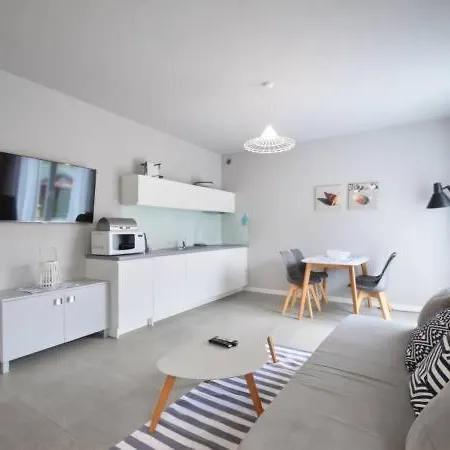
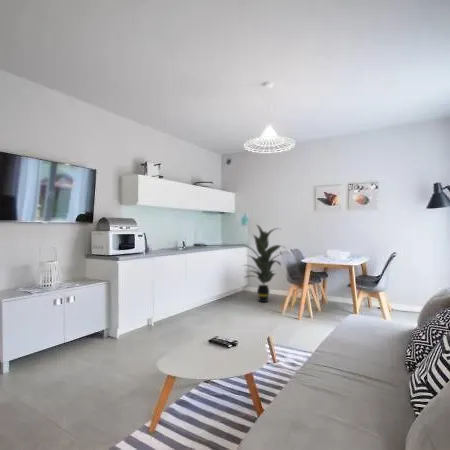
+ indoor plant [238,224,286,303]
